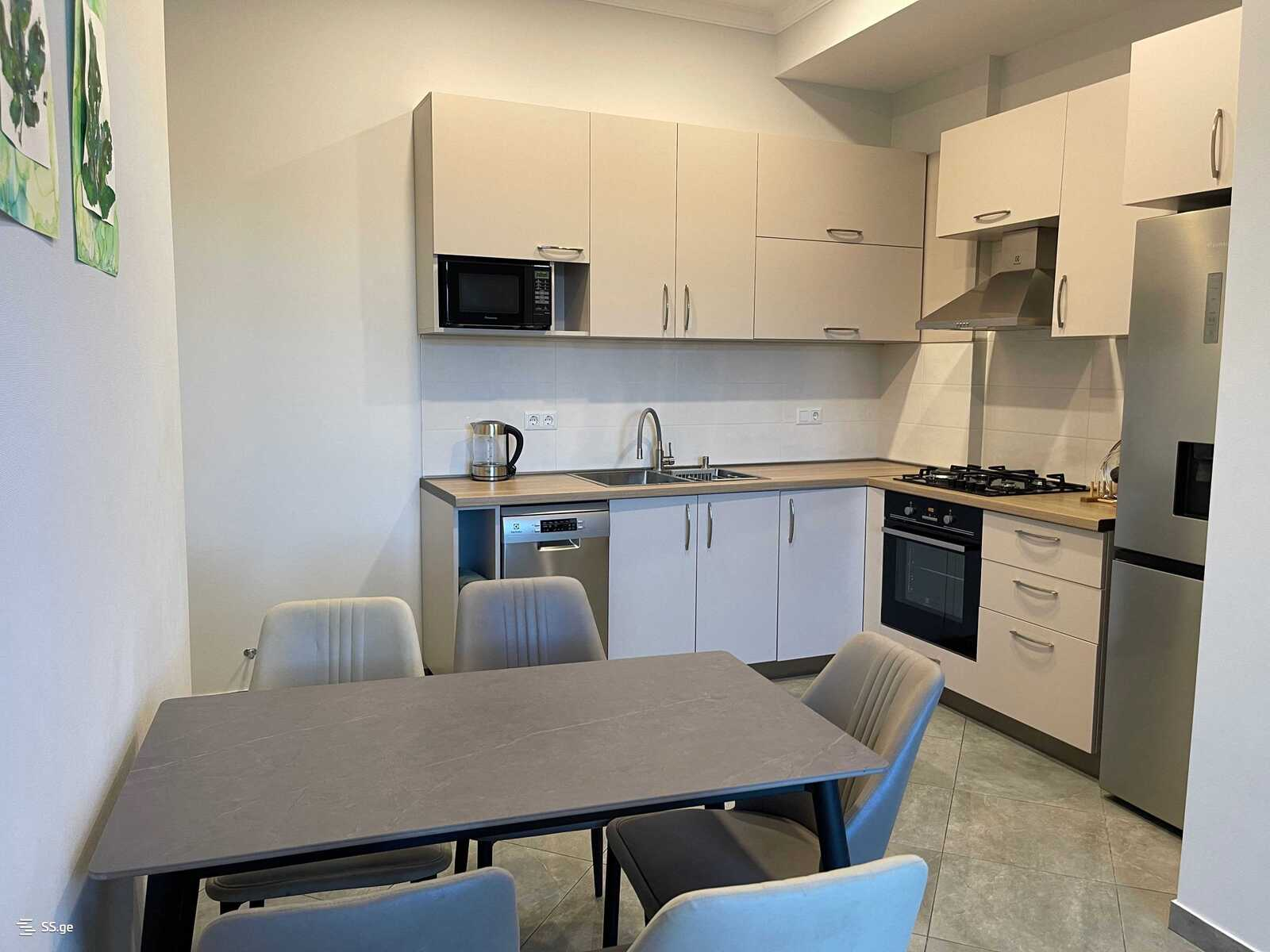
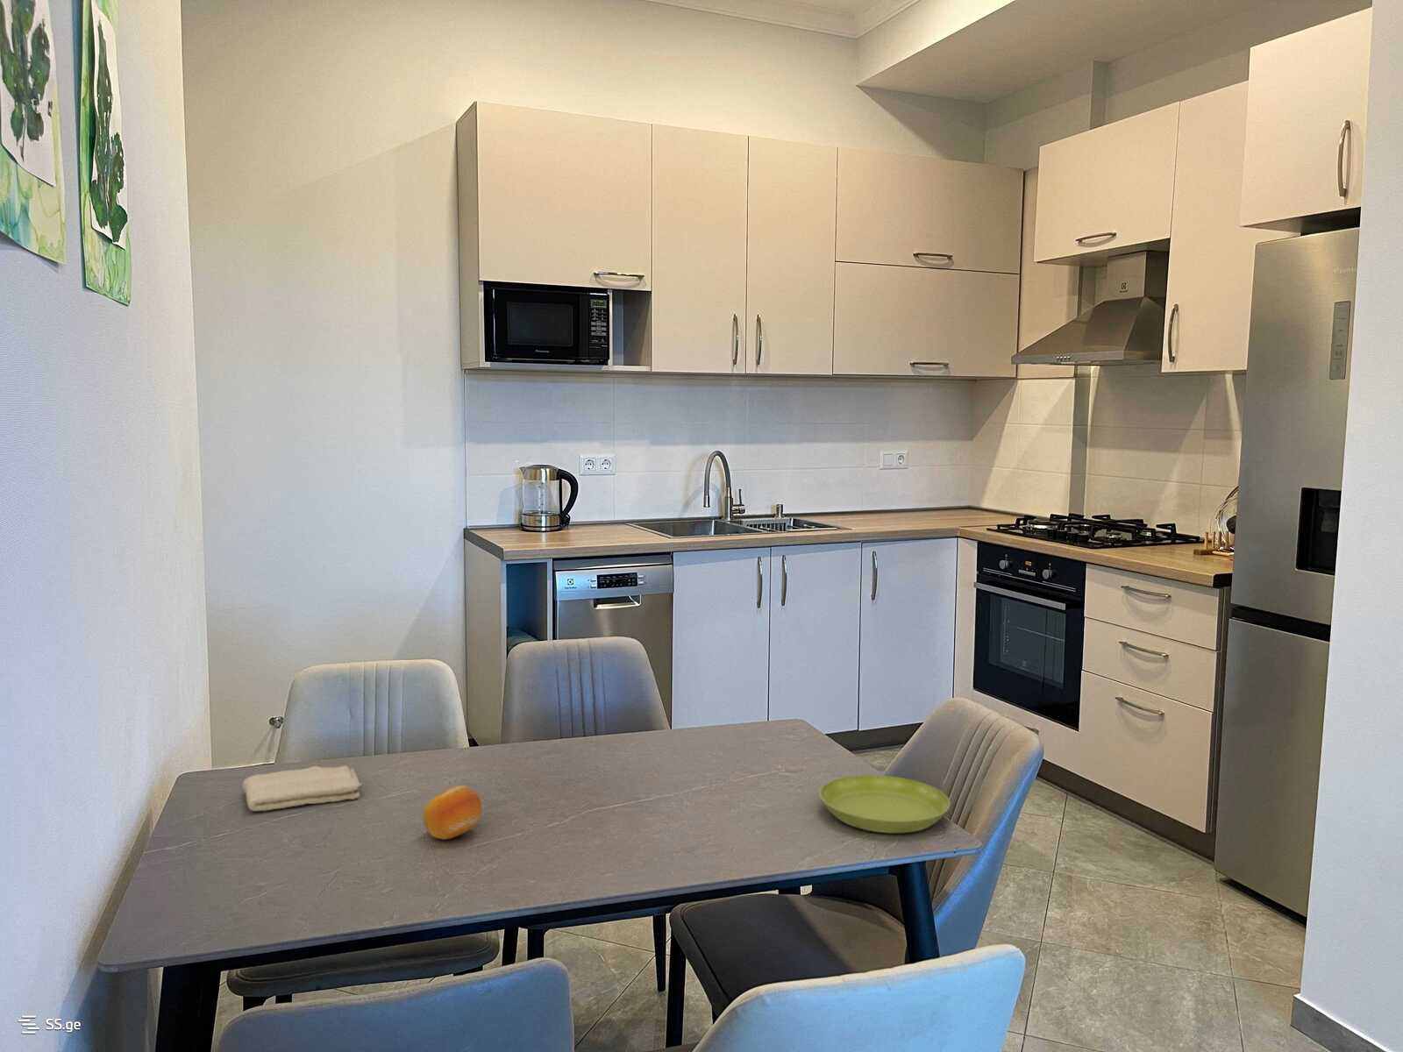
+ saucer [819,775,951,833]
+ fruit [423,785,483,841]
+ washcloth [241,766,363,812]
